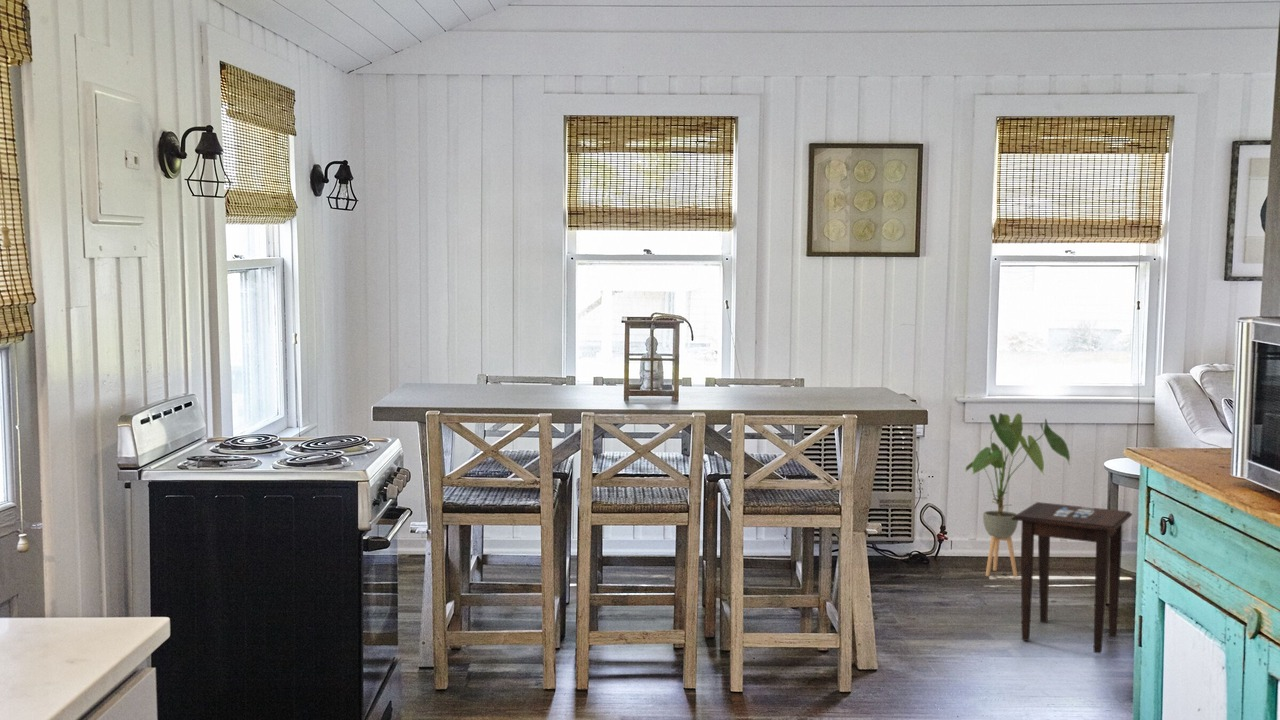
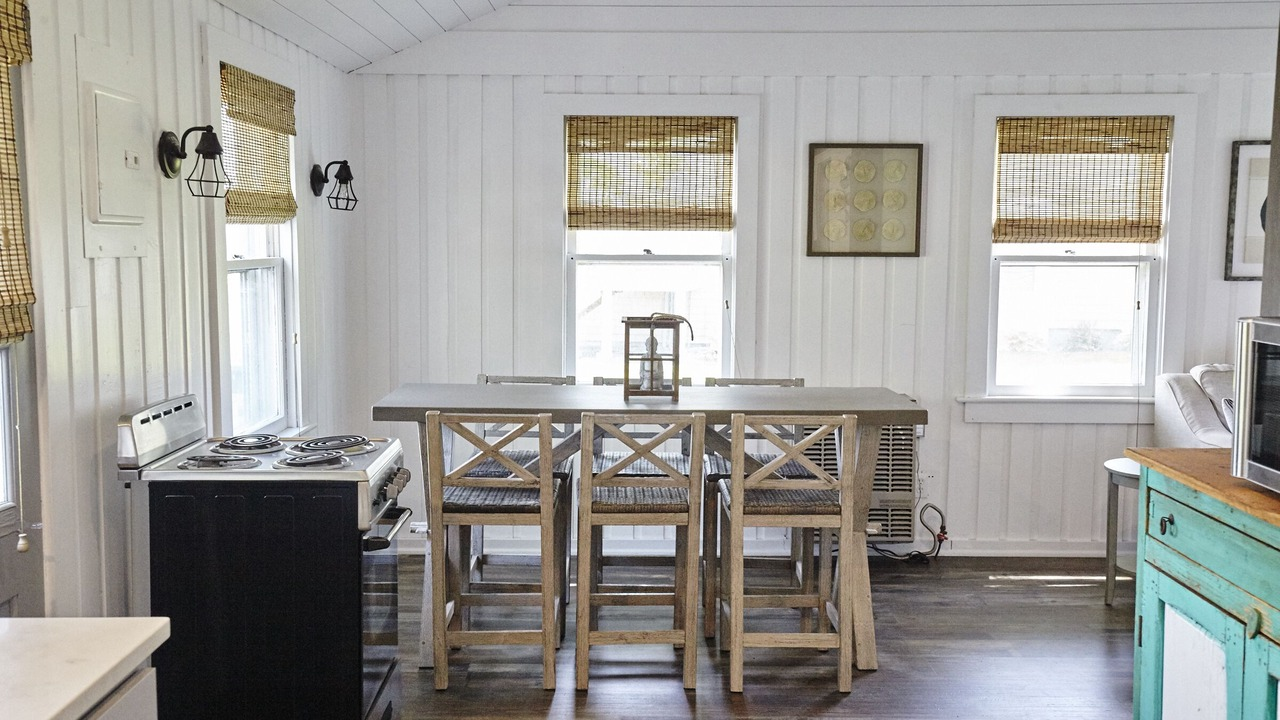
- side table [1012,501,1133,655]
- house plant [965,412,1071,578]
